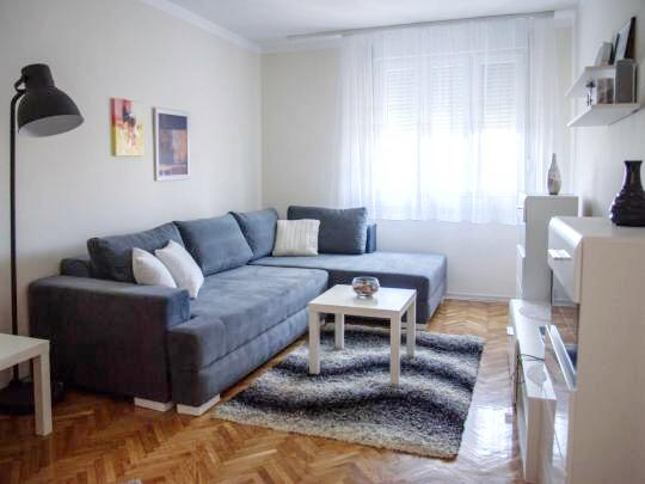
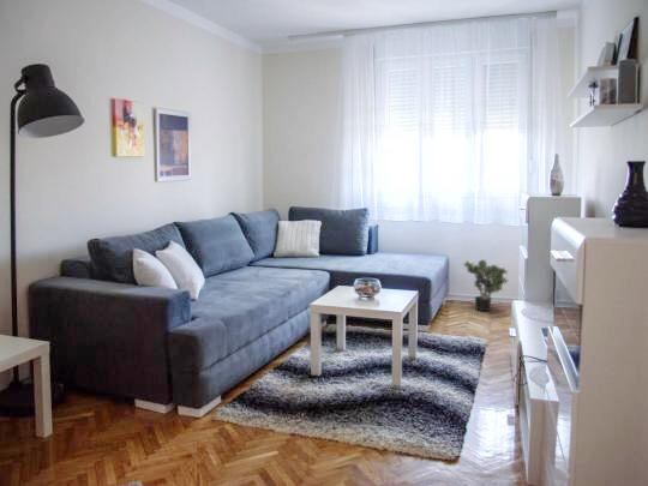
+ potted plant [462,258,509,312]
